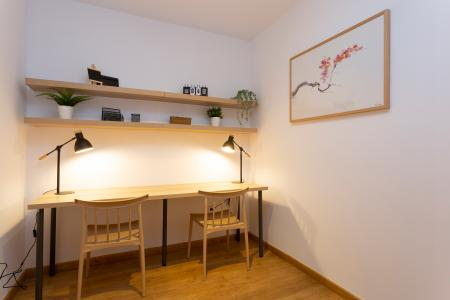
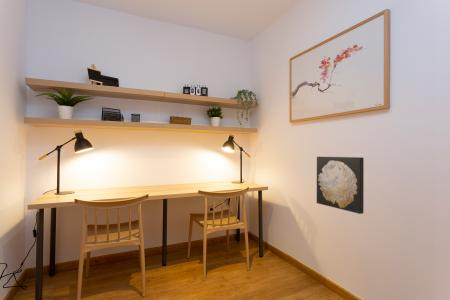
+ wall art [316,156,365,215]
